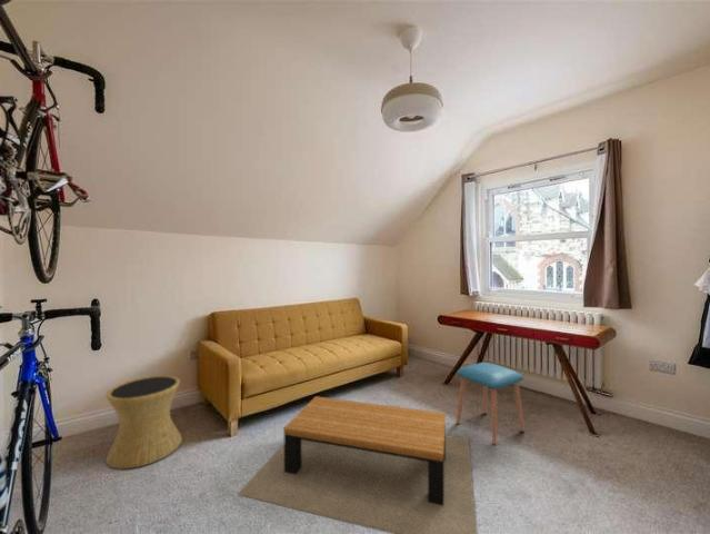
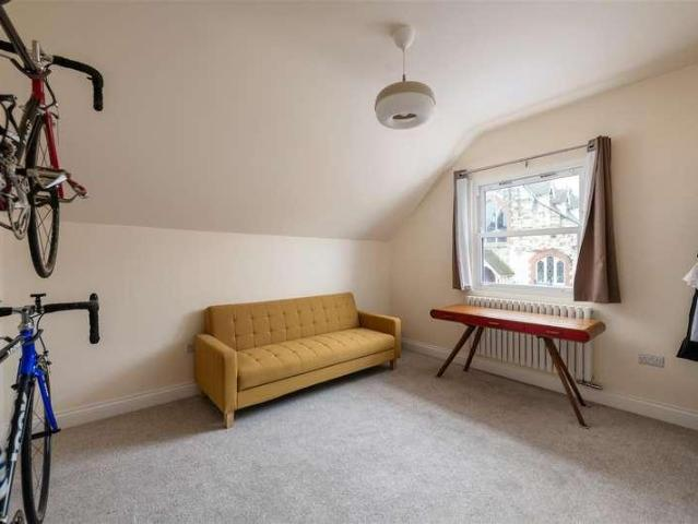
- coffee table [237,395,479,534]
- stool [456,362,526,446]
- side table [104,374,183,469]
